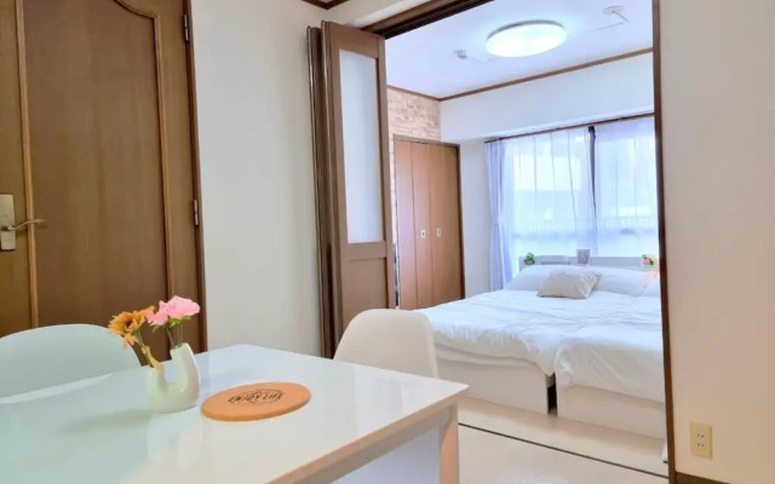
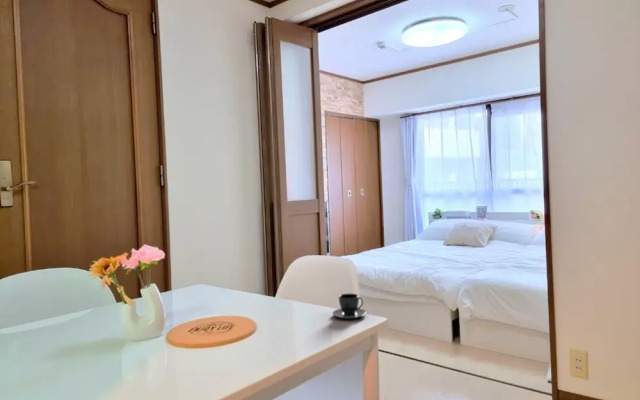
+ teacup [332,293,367,319]
